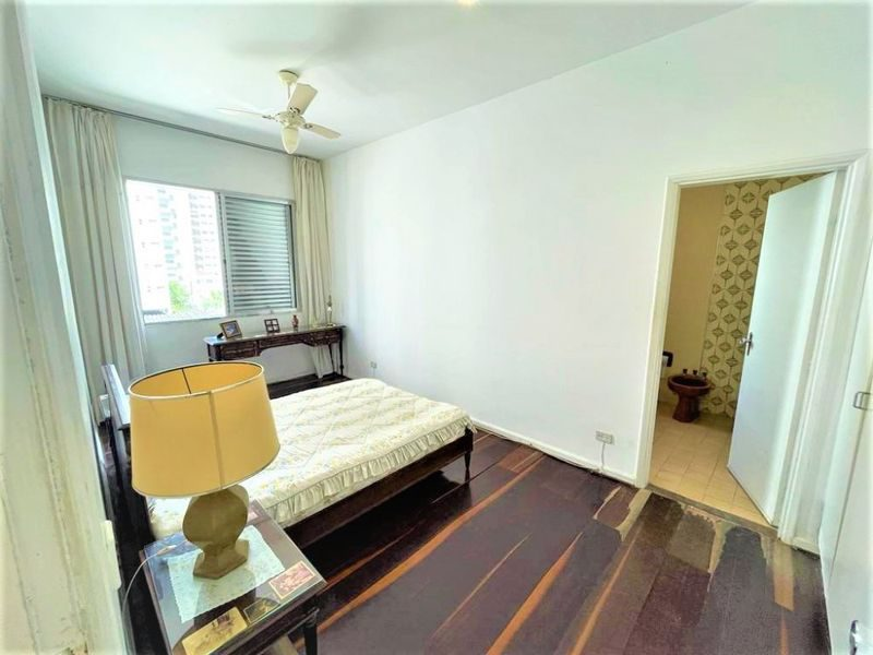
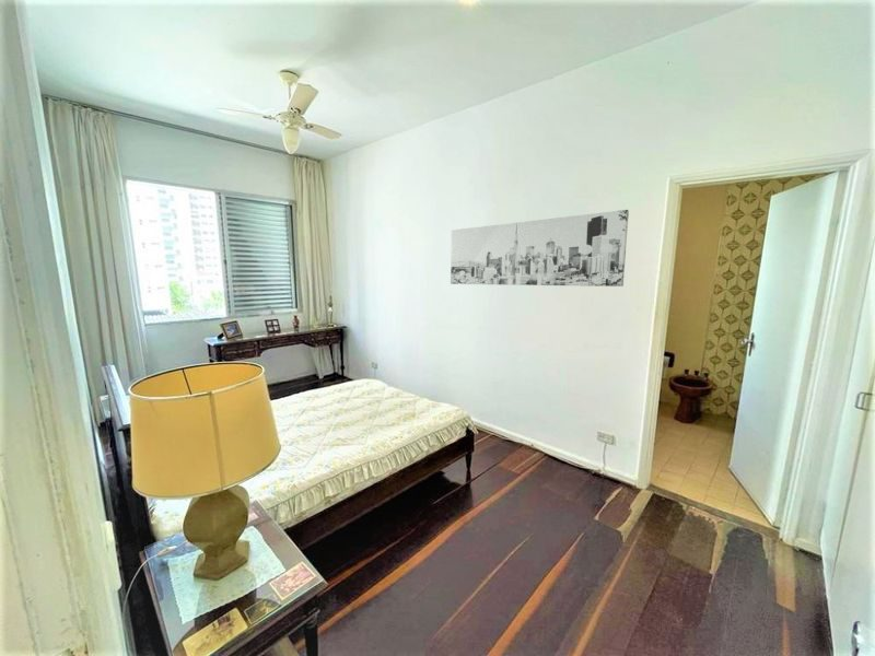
+ wall art [450,209,630,288]
